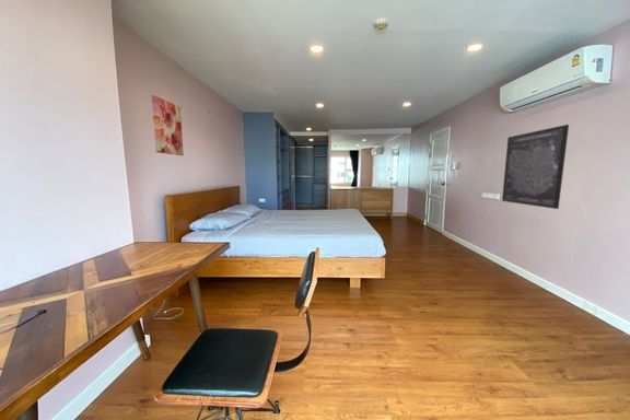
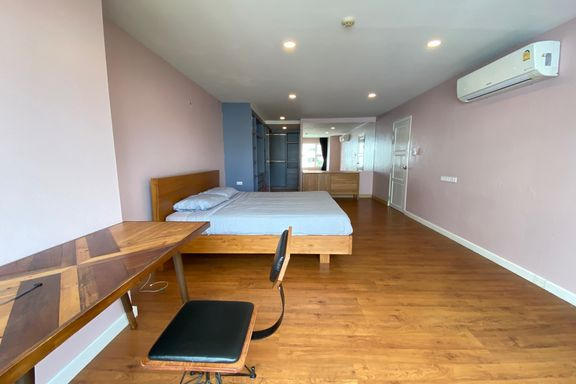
- wall art [151,94,185,156]
- wall art [501,124,570,210]
